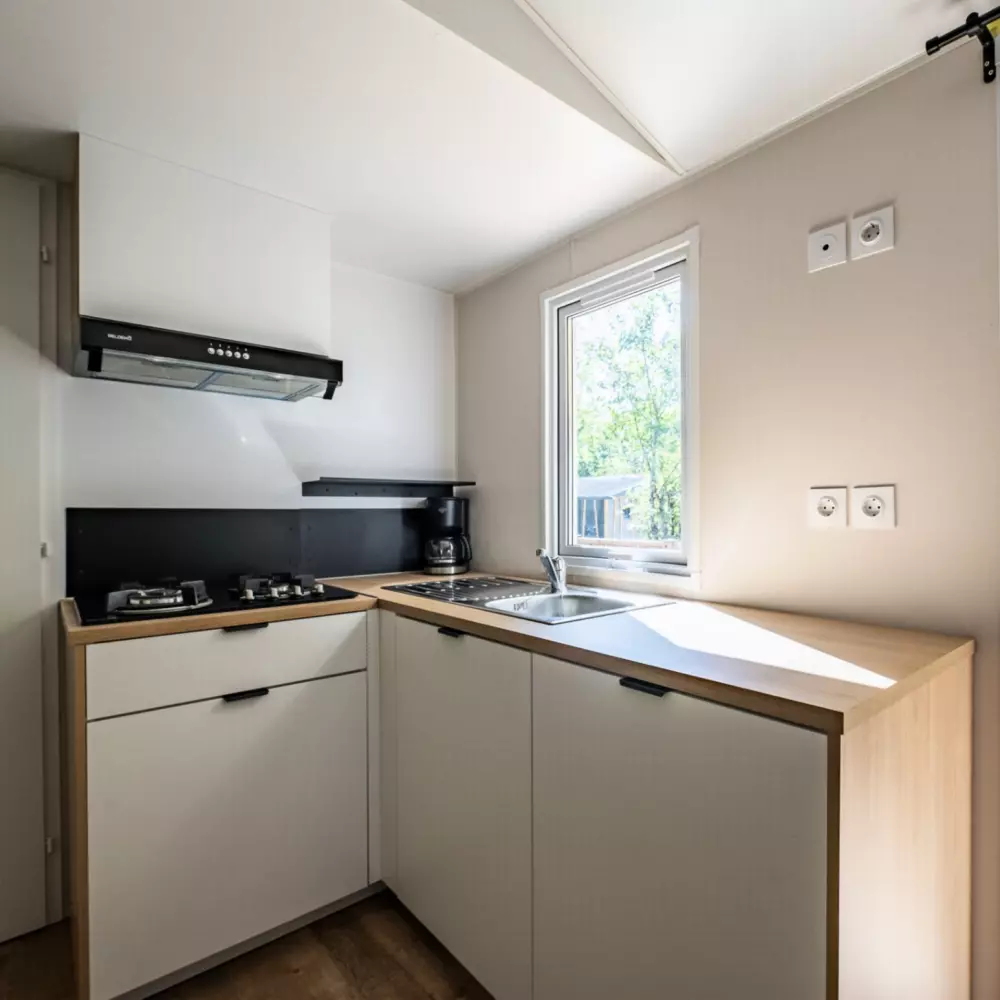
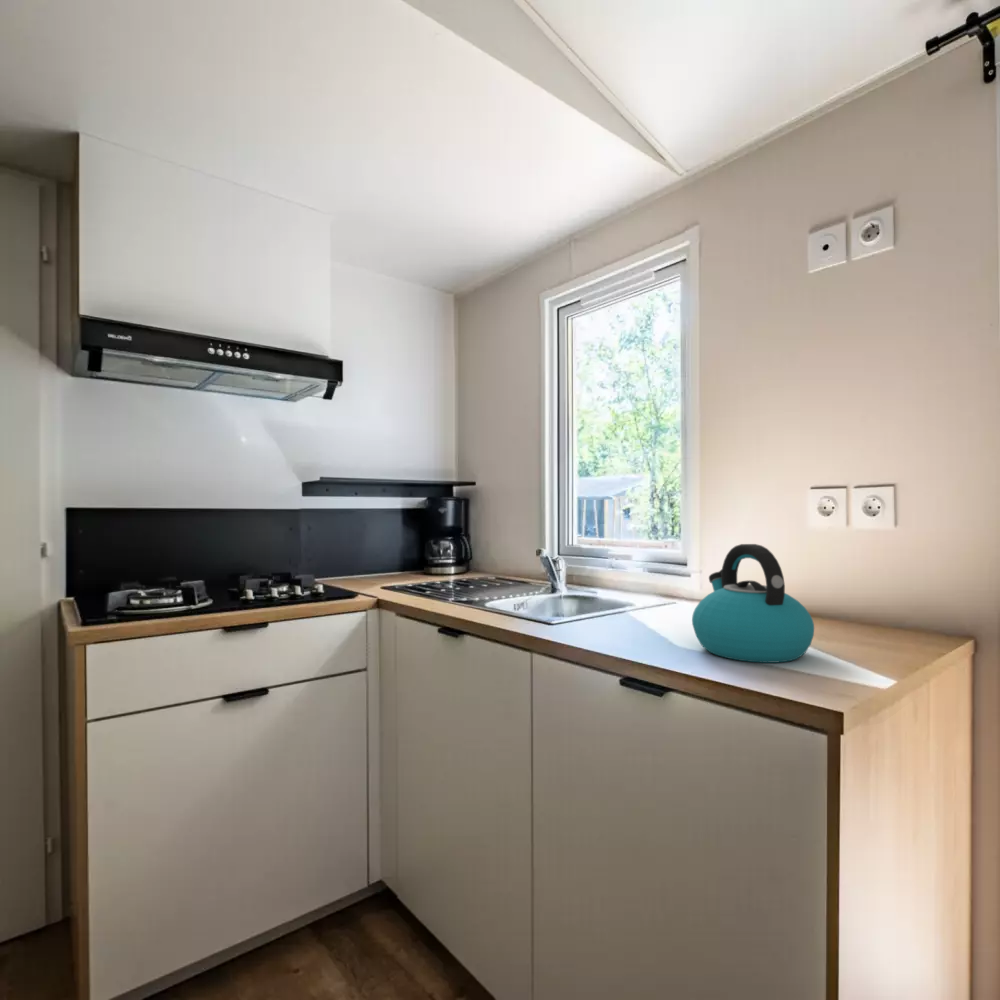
+ kettle [691,543,815,664]
